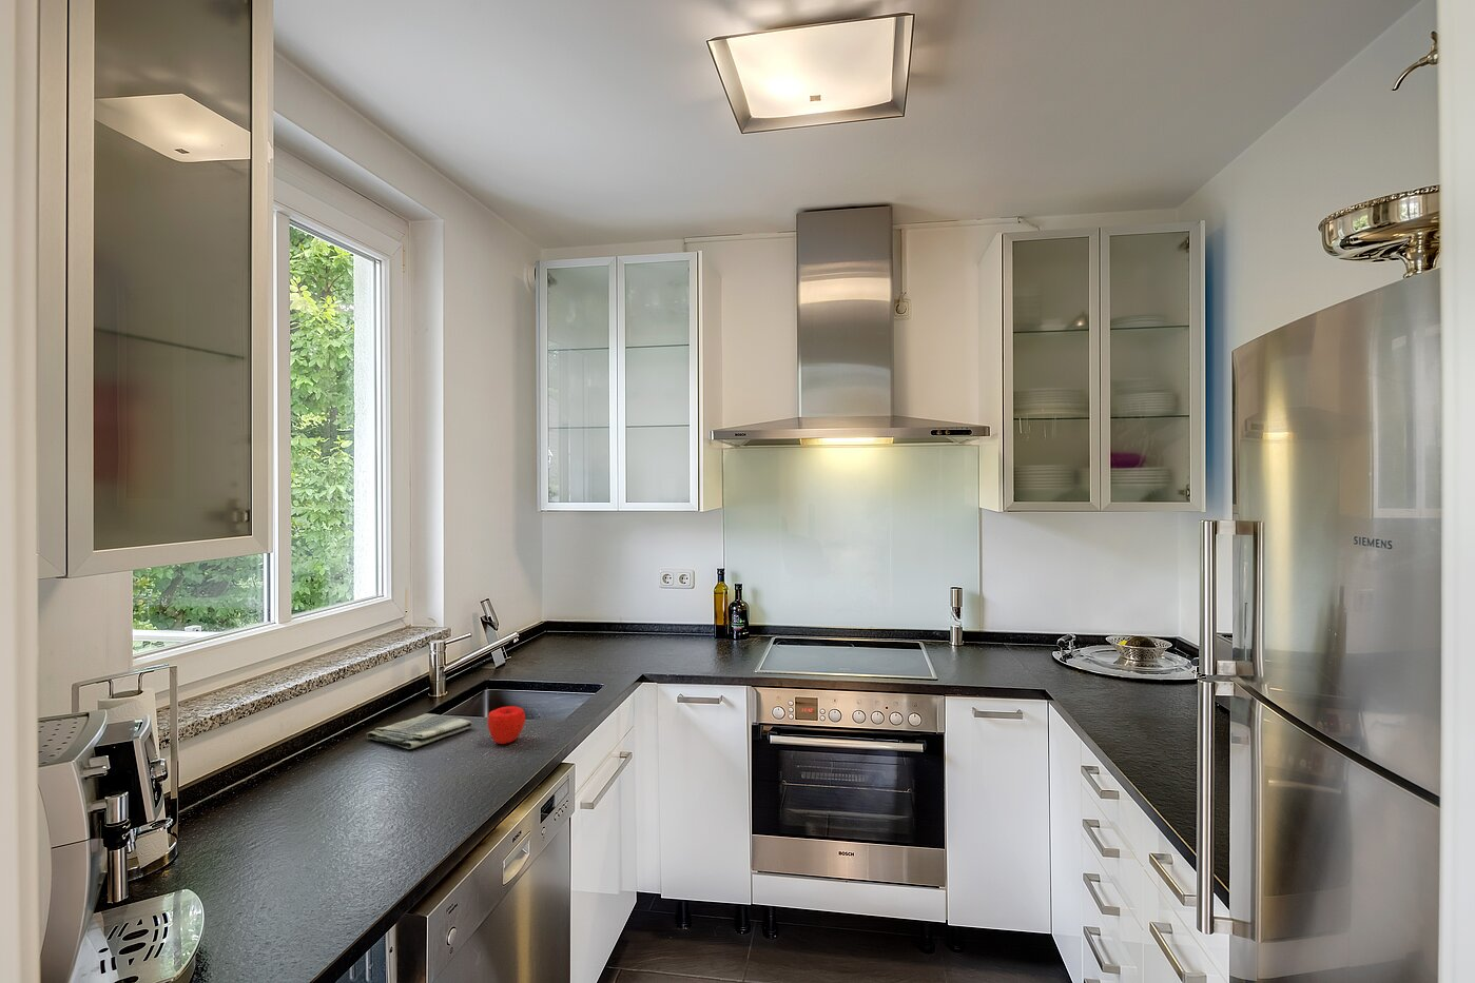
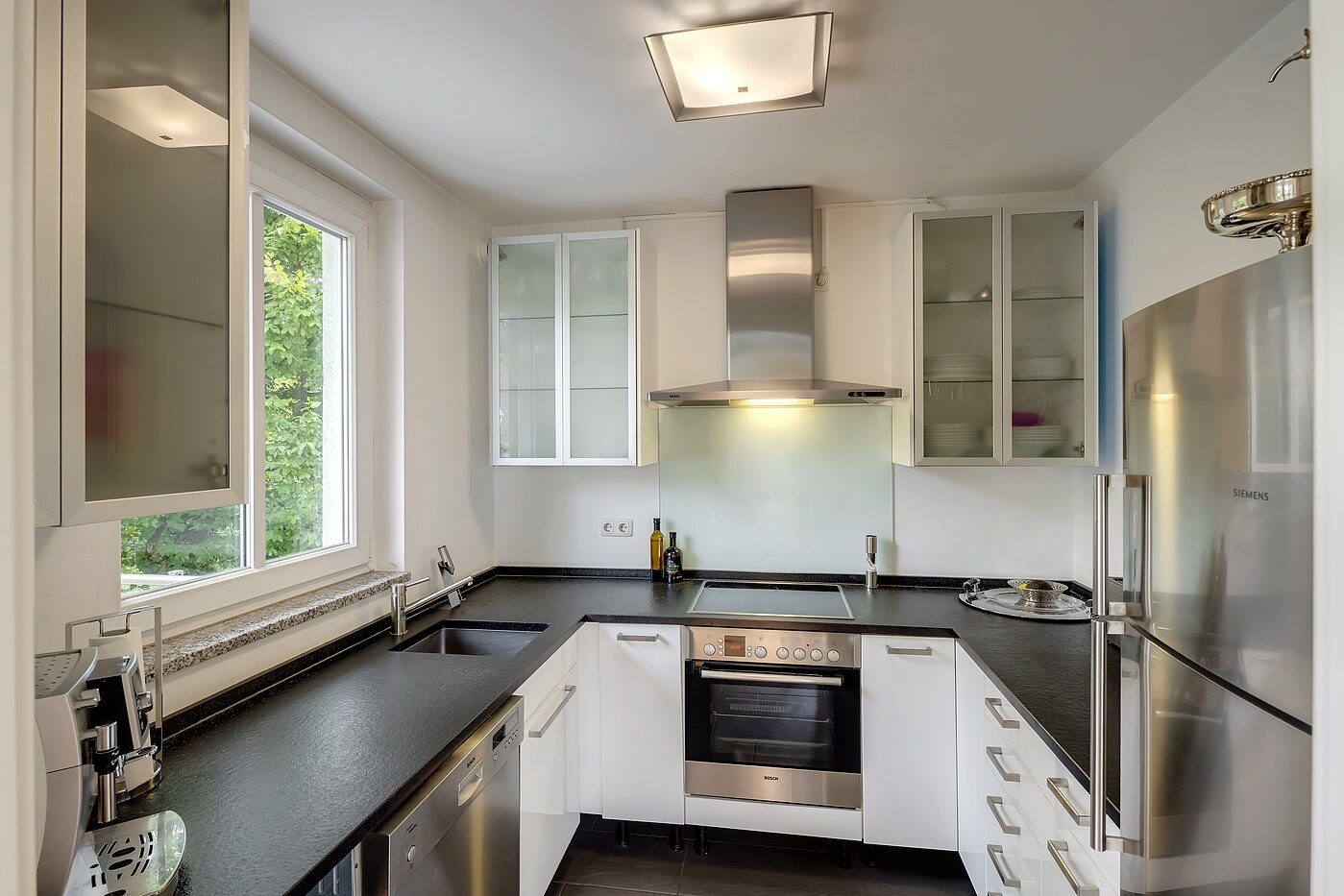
- dish towel [365,712,474,750]
- apple [487,704,526,745]
